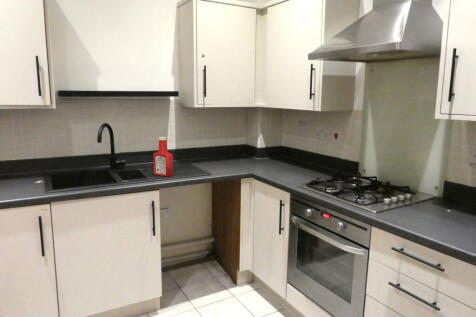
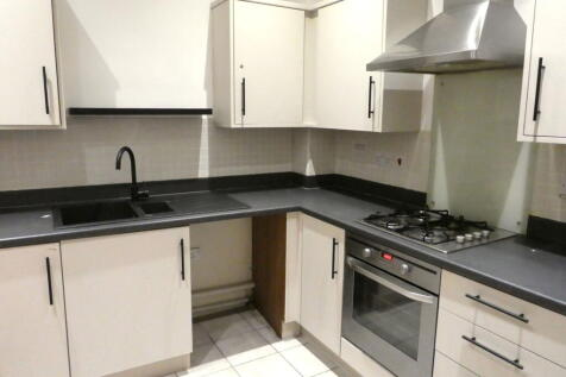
- soap bottle [153,136,174,177]
